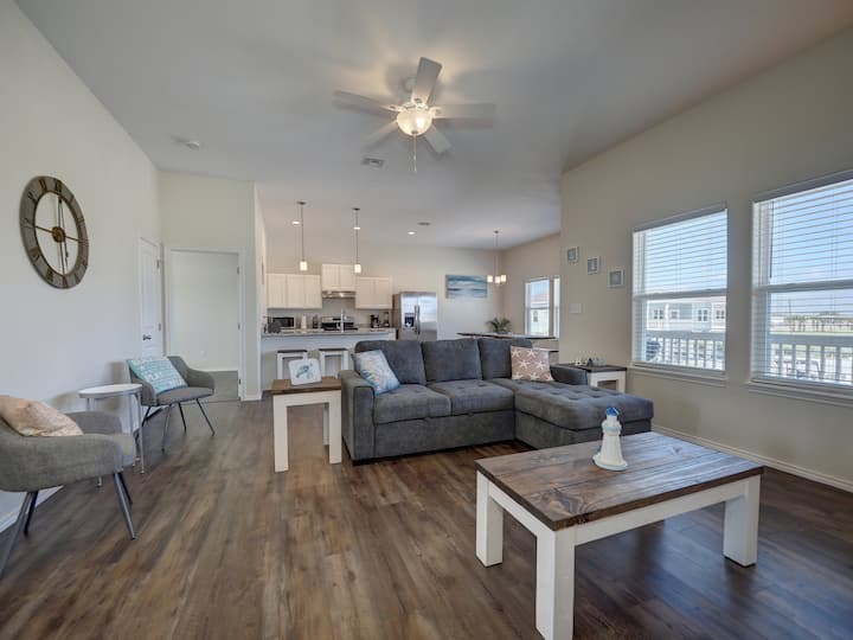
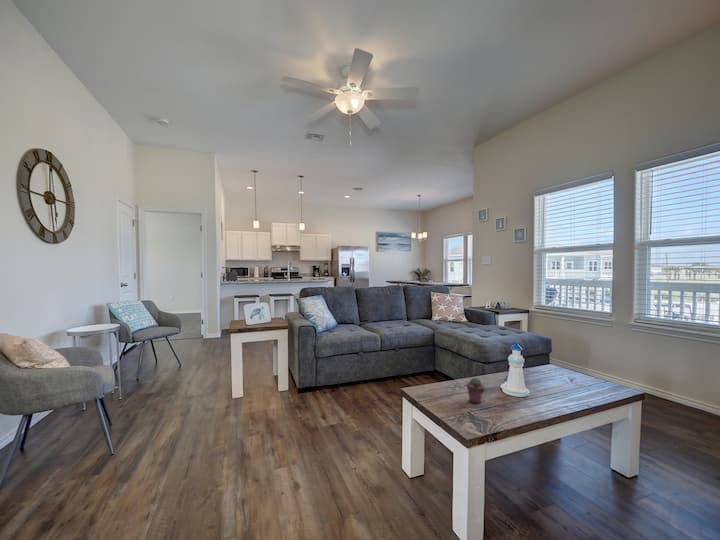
+ potted succulent [466,377,486,404]
